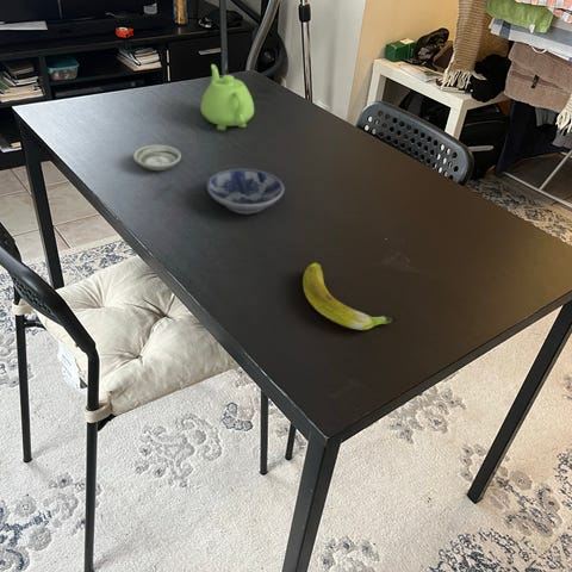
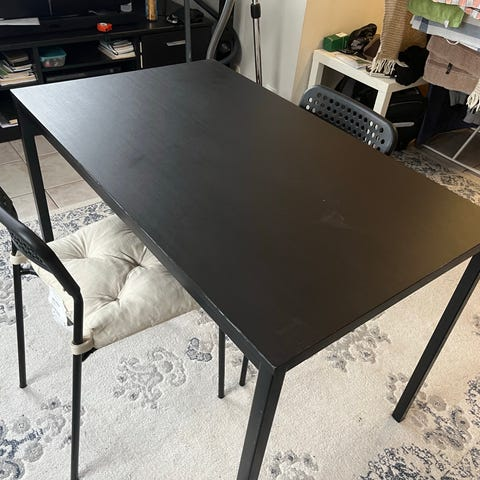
- saucer [132,144,182,172]
- bowl [206,168,285,214]
- teapot [199,63,255,131]
- banana [301,262,398,331]
